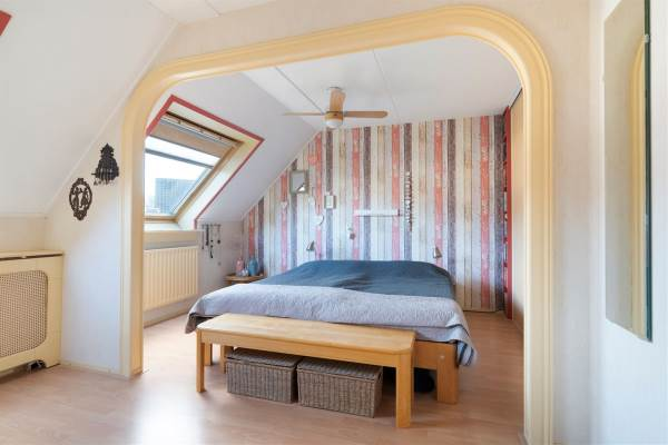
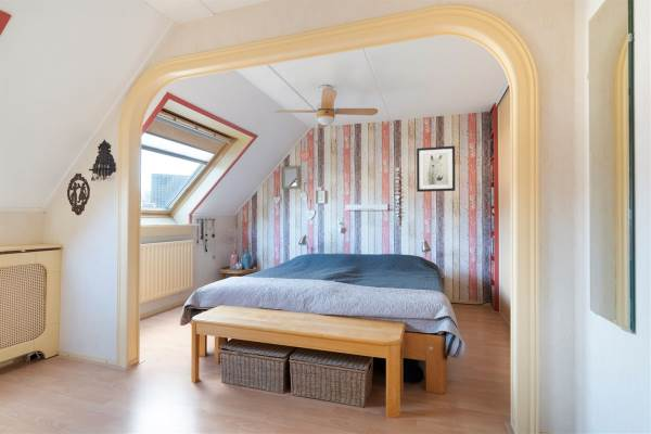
+ wall art [416,145,456,193]
